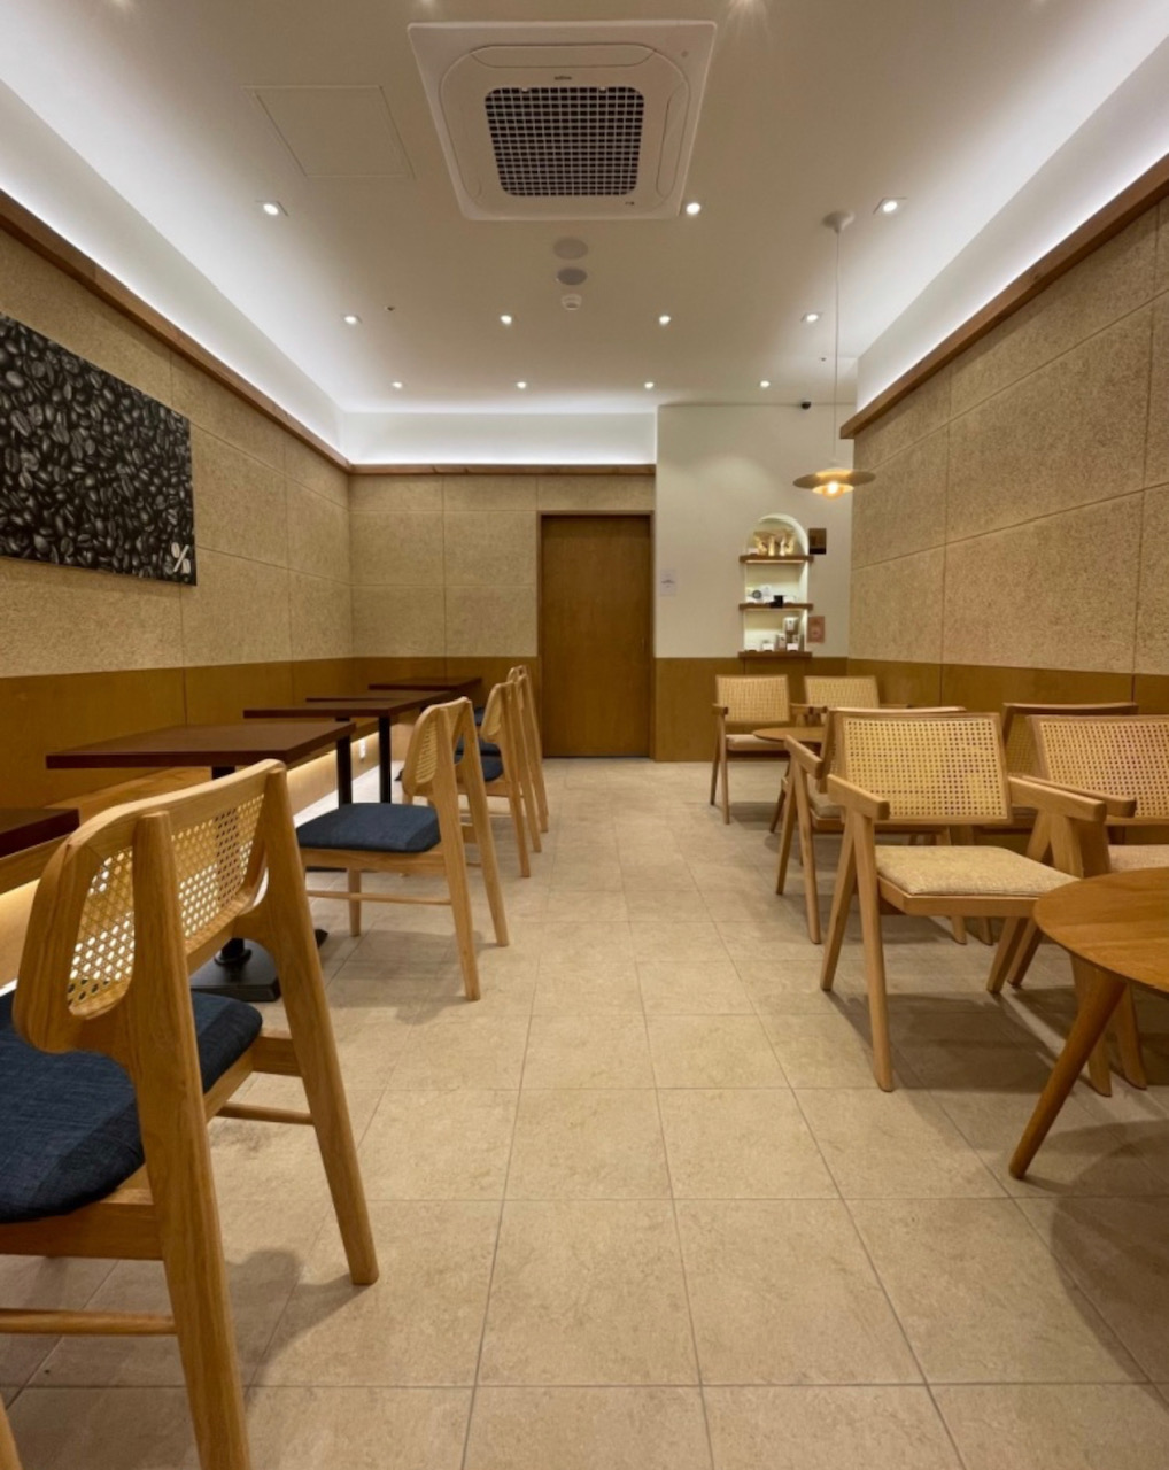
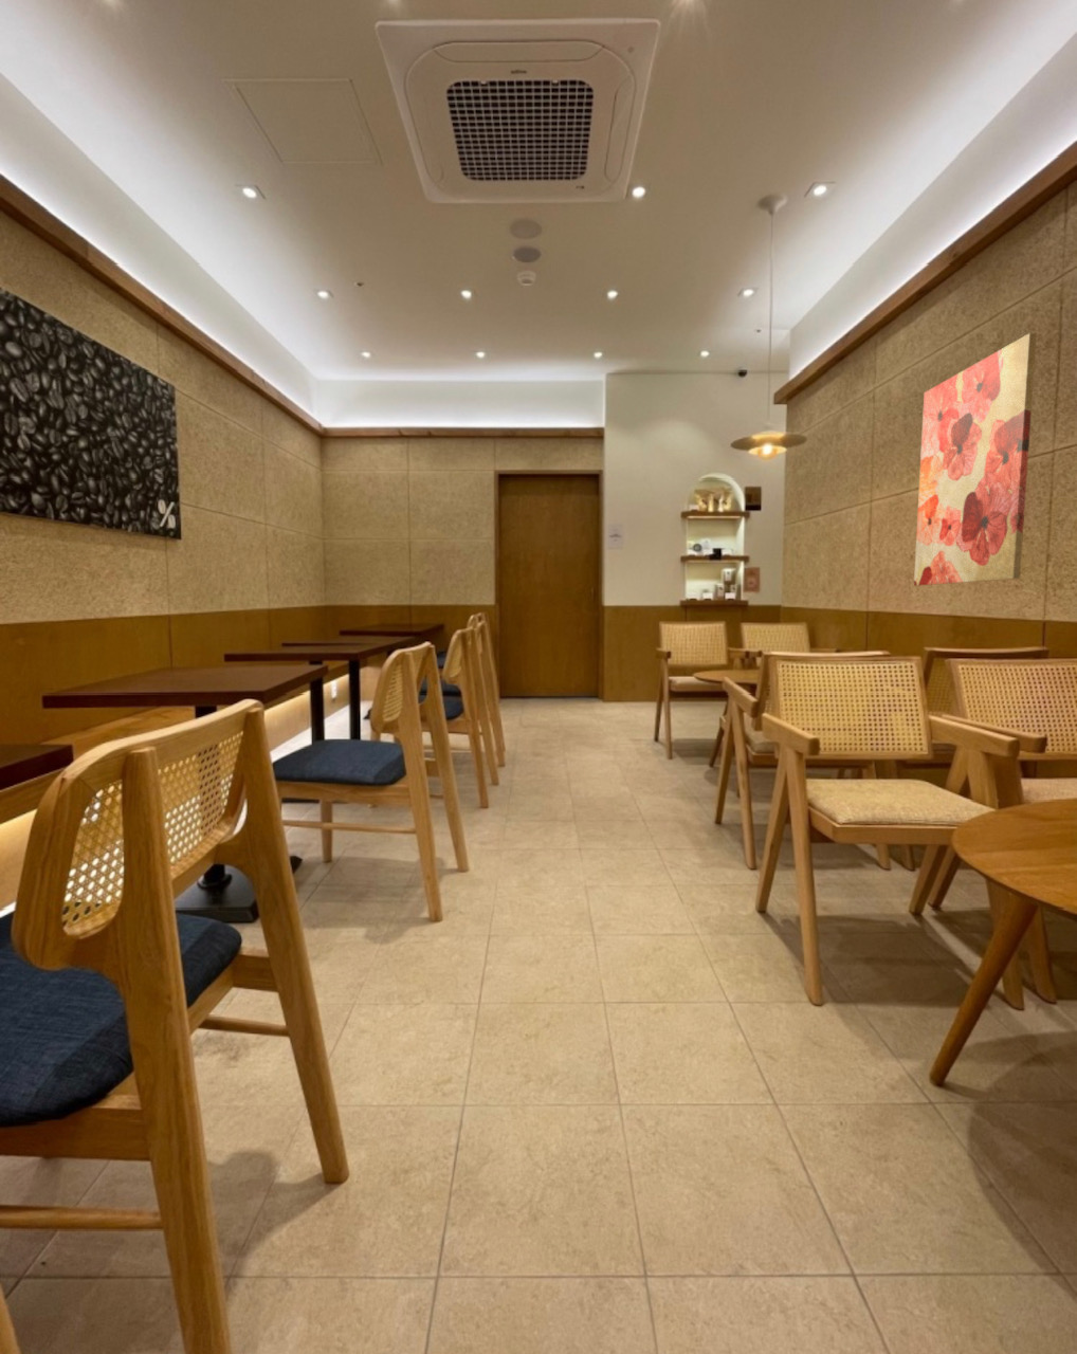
+ wall art [913,332,1037,587]
